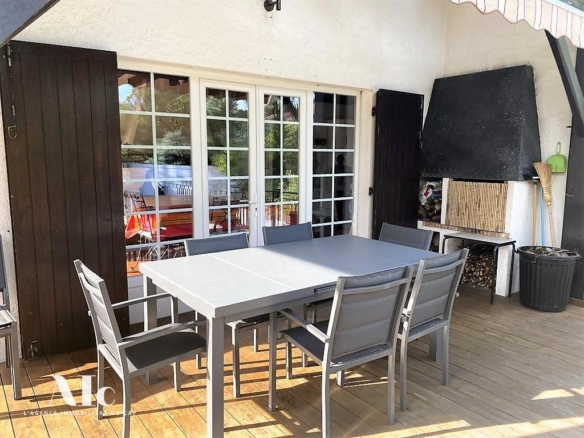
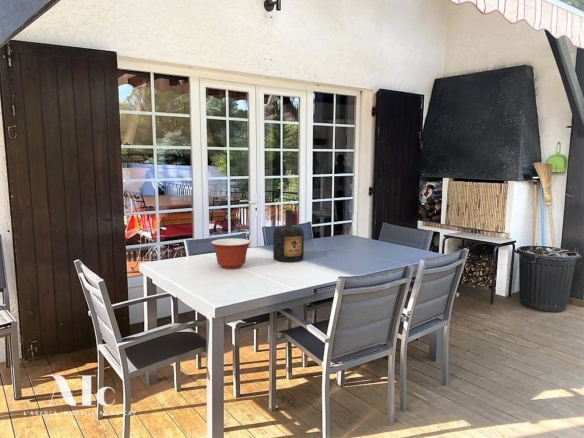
+ mixing bowl [210,237,252,270]
+ bottle [272,207,305,263]
